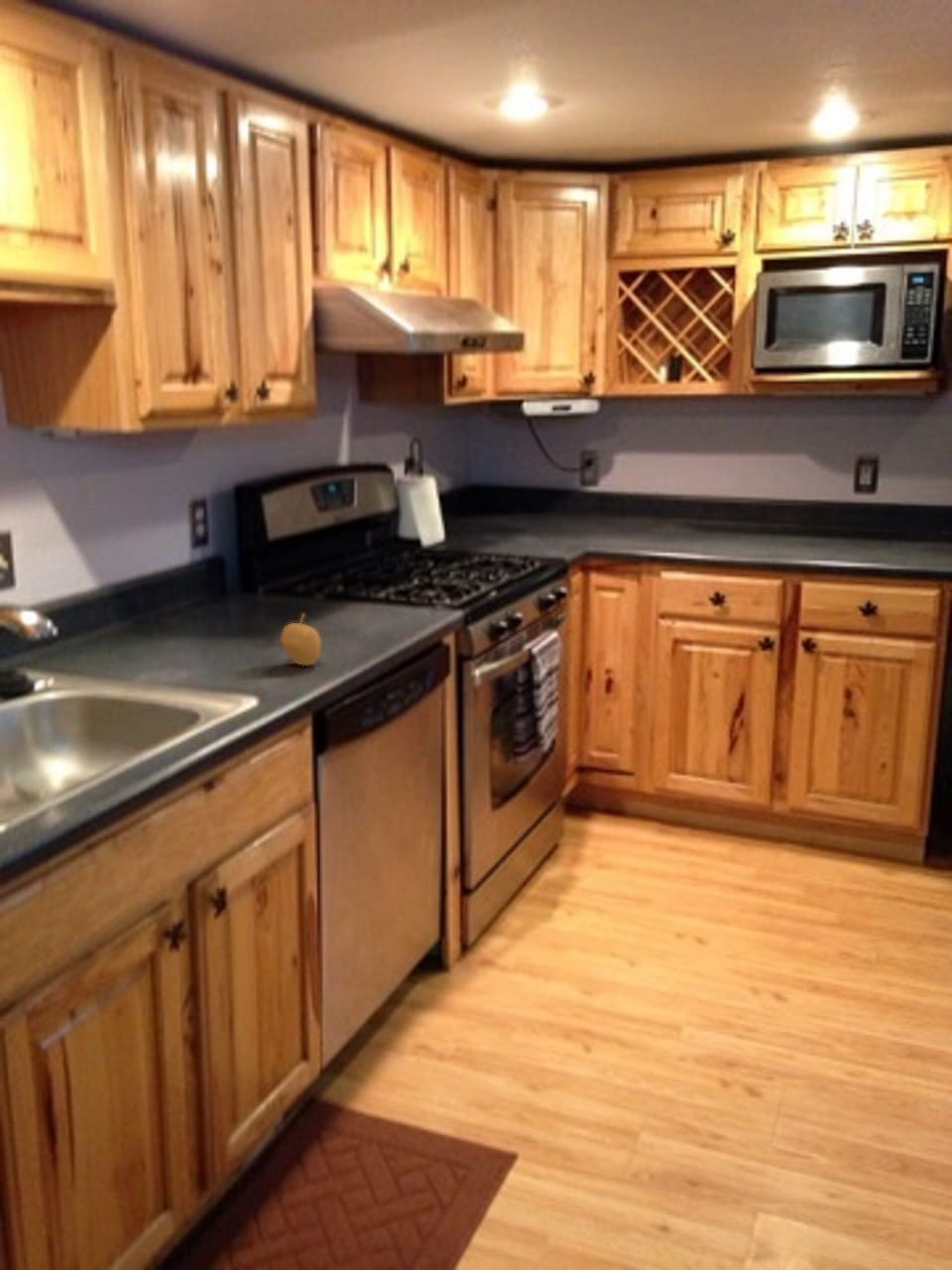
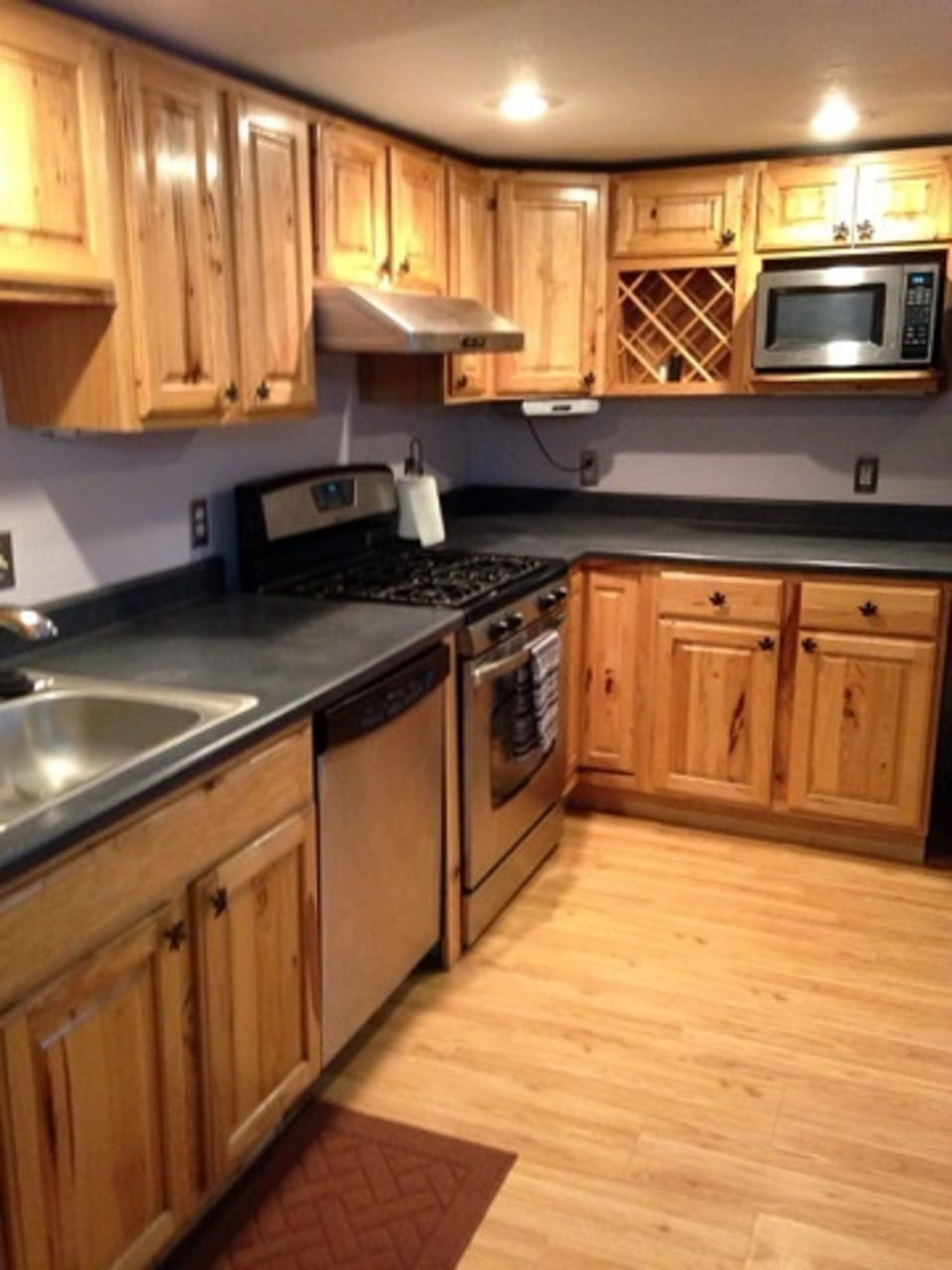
- fruit [280,612,322,667]
